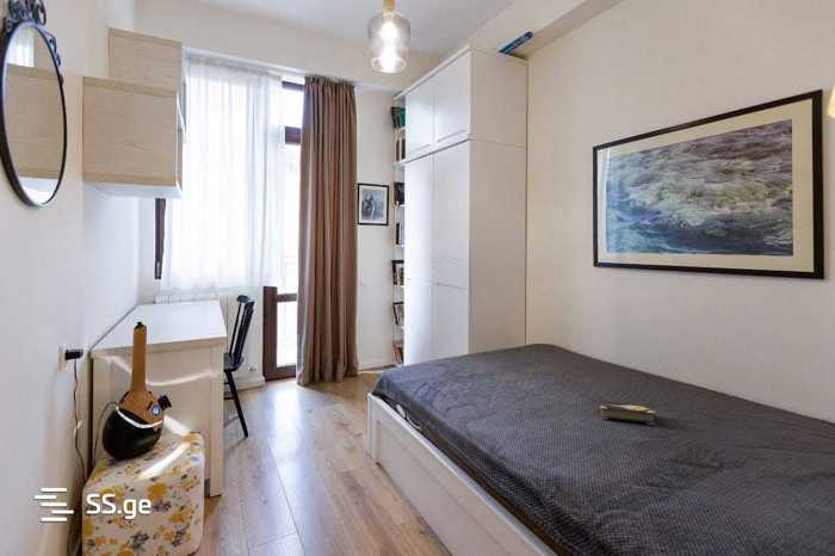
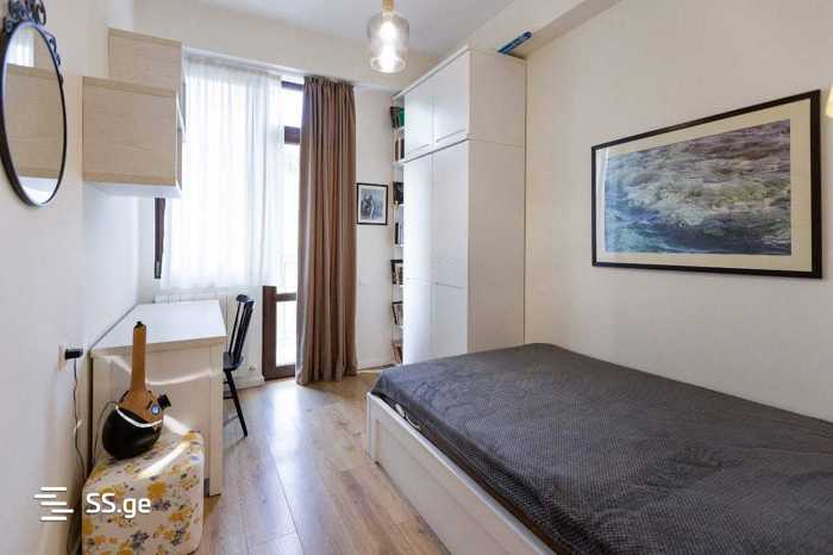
- hardback book [592,400,657,426]
